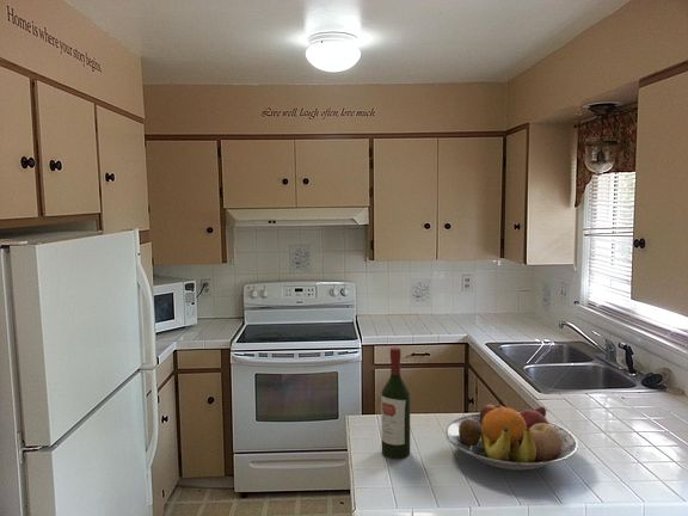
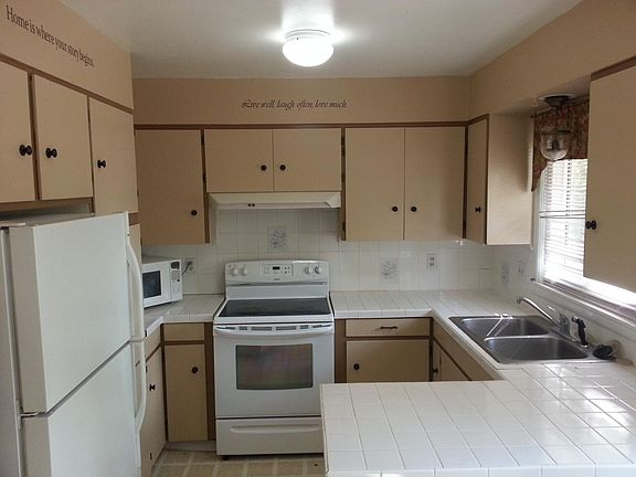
- wine bottle [380,346,411,460]
- fruit bowl [444,398,579,472]
